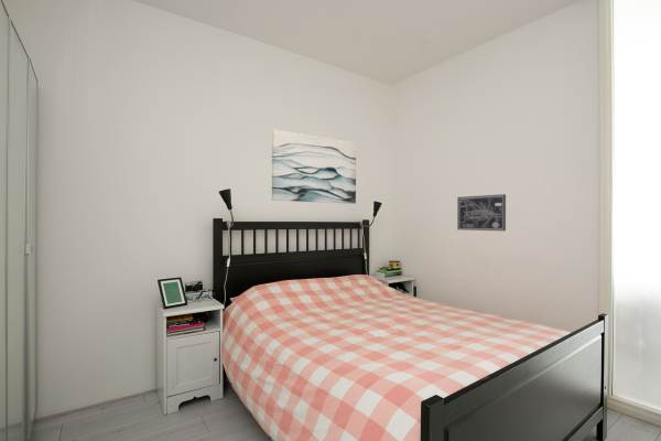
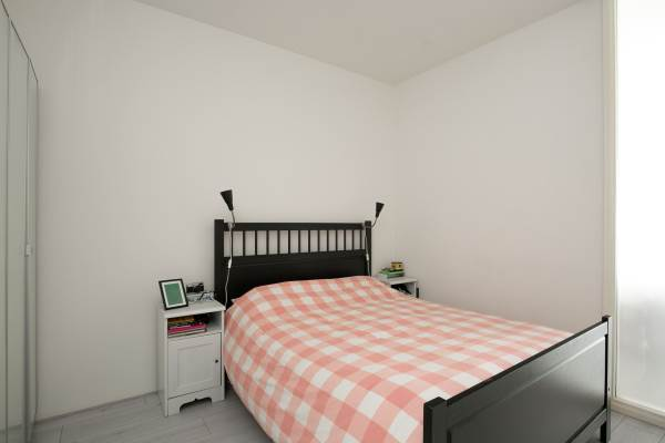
- wall art [456,193,507,232]
- wall art [271,129,357,205]
